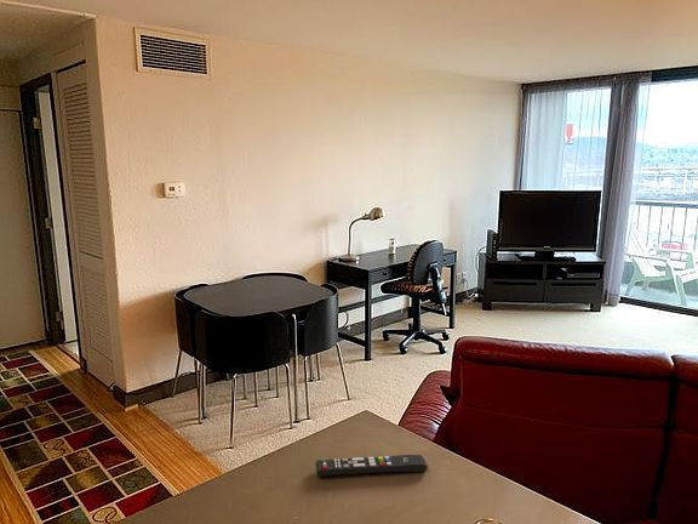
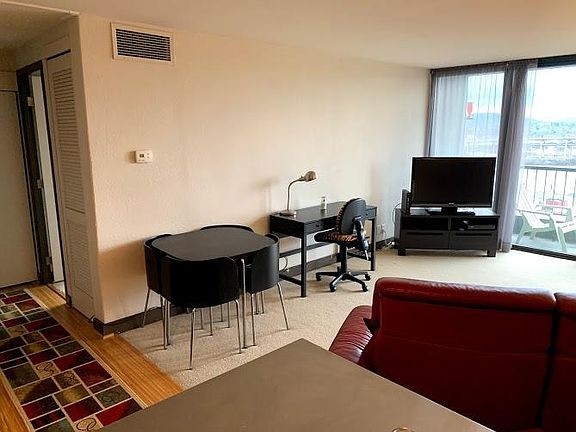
- remote control [315,454,429,477]
